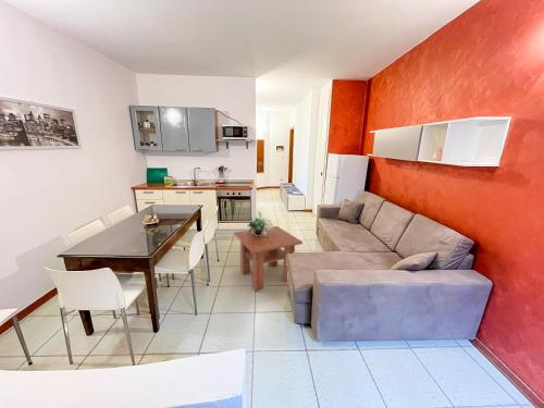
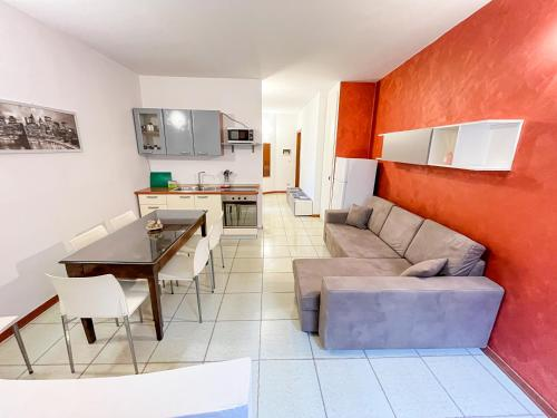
- coffee table [233,225,304,293]
- potted plant [244,211,274,237]
